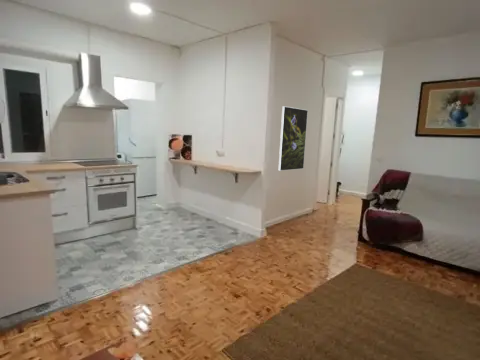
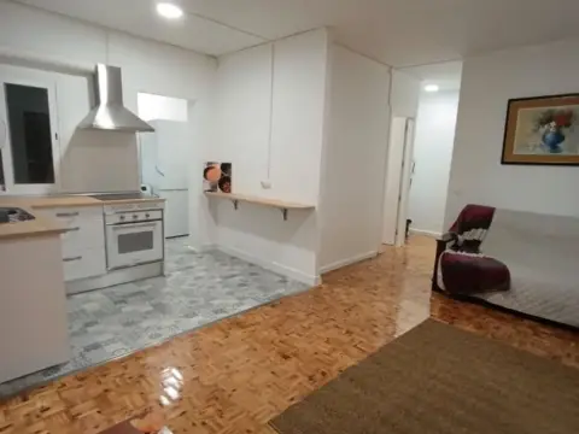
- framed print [278,105,309,172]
